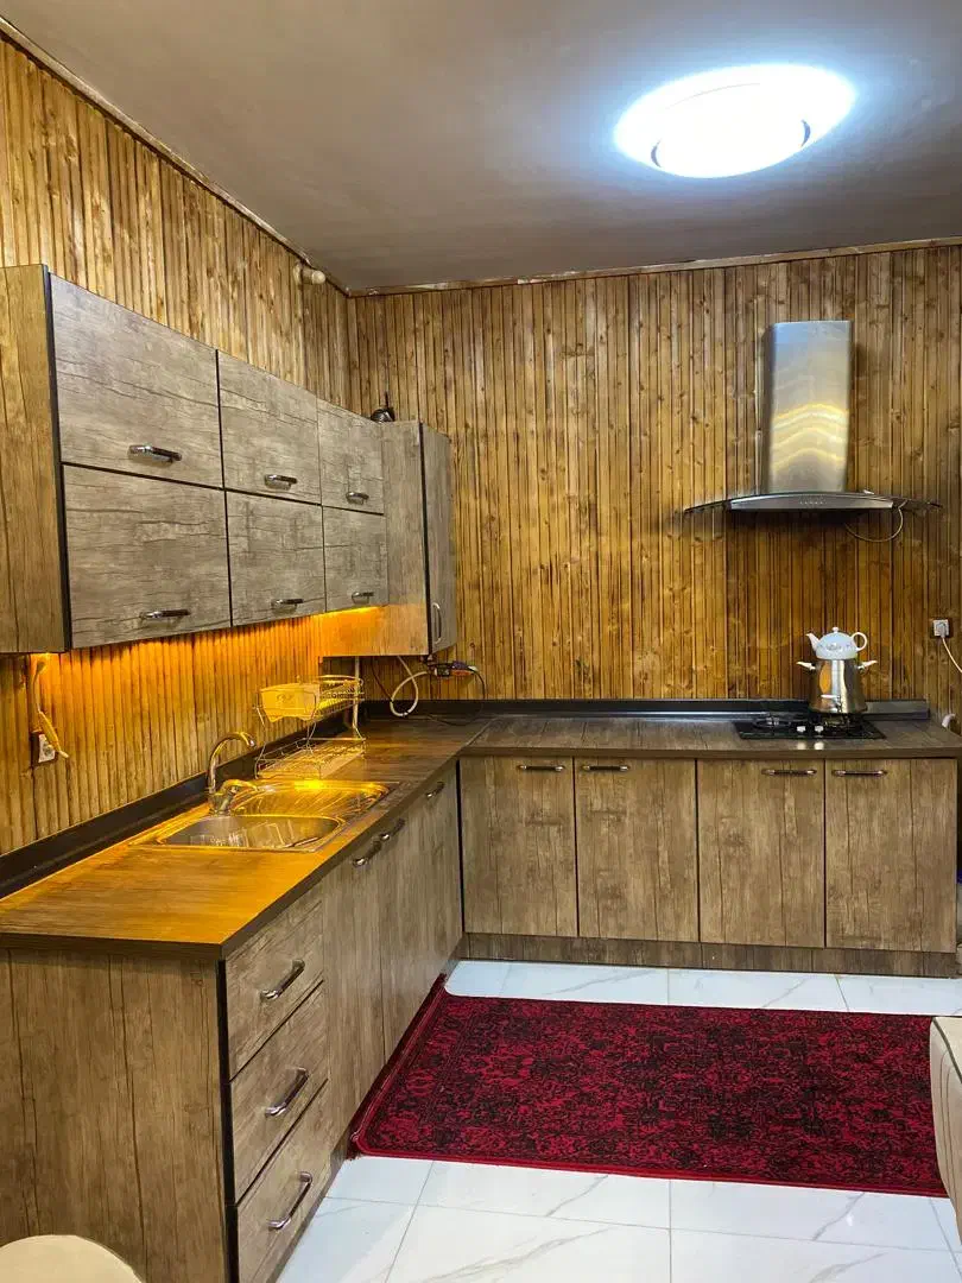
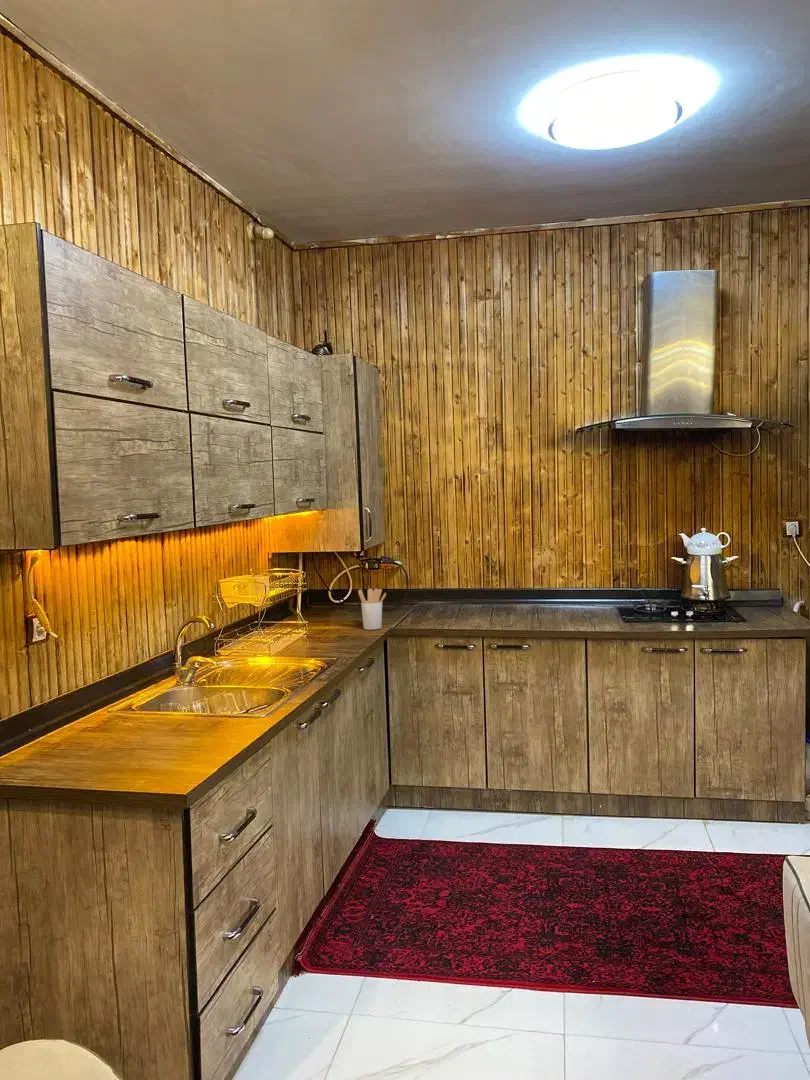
+ utensil holder [357,588,387,631]
